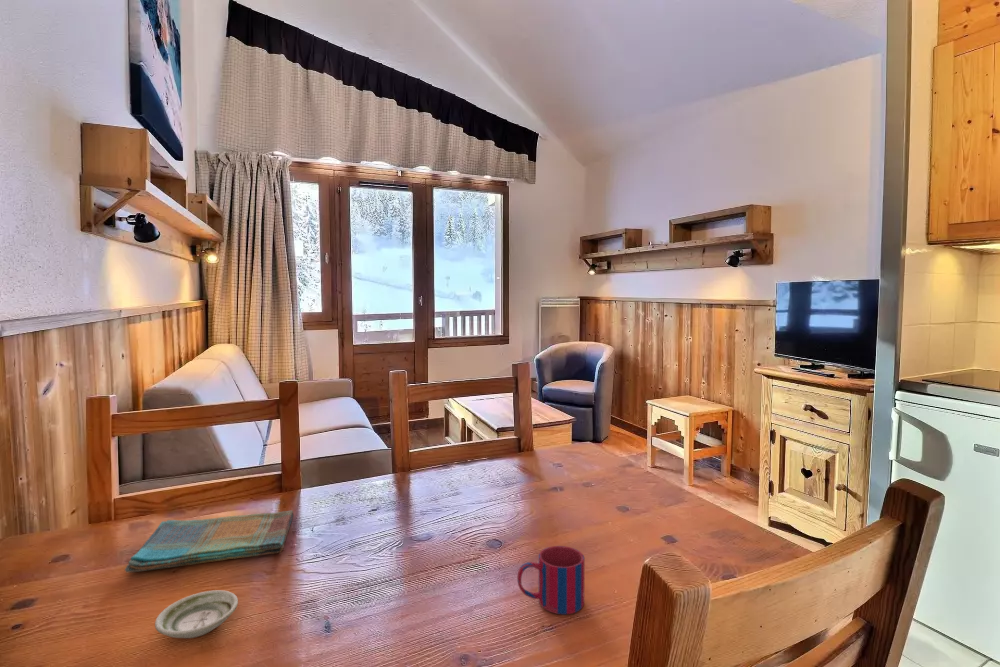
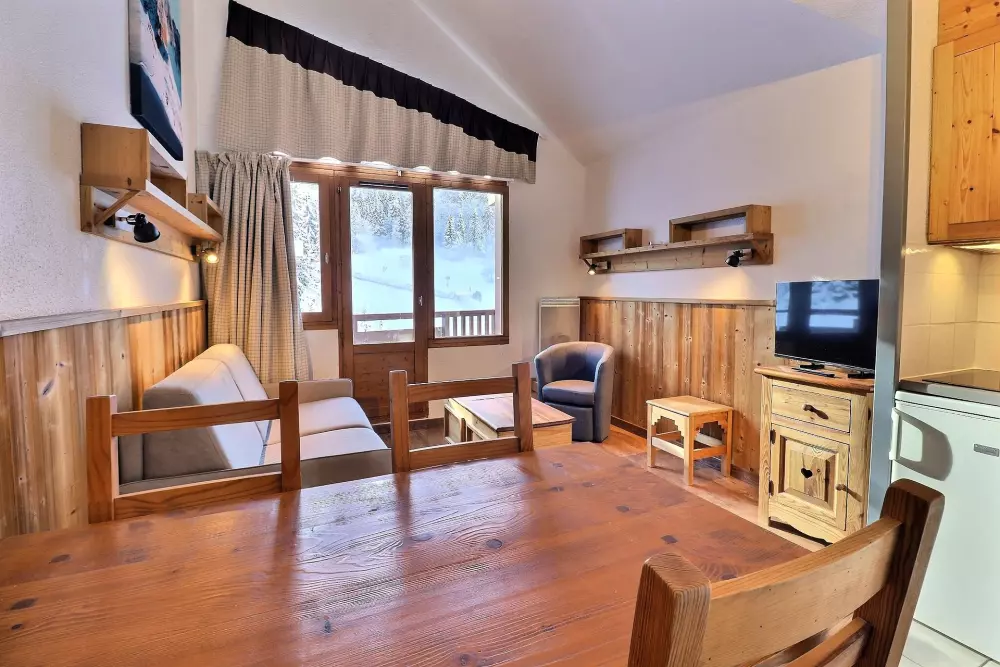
- mug [516,545,585,615]
- saucer [154,589,239,639]
- dish towel [124,510,295,574]
